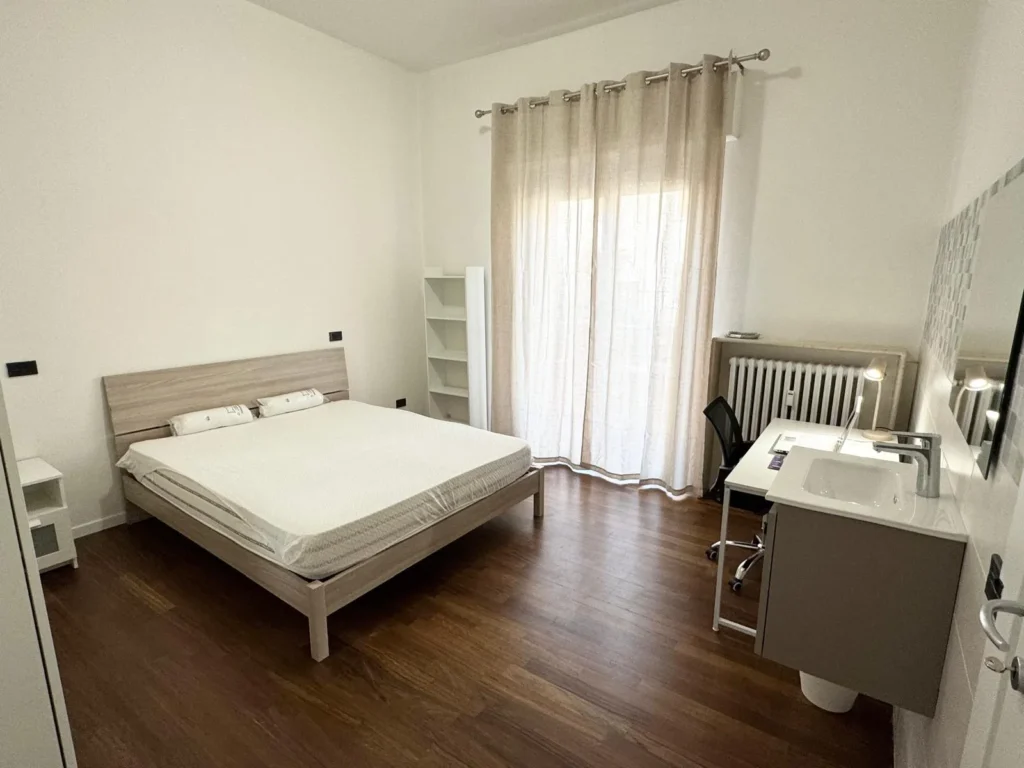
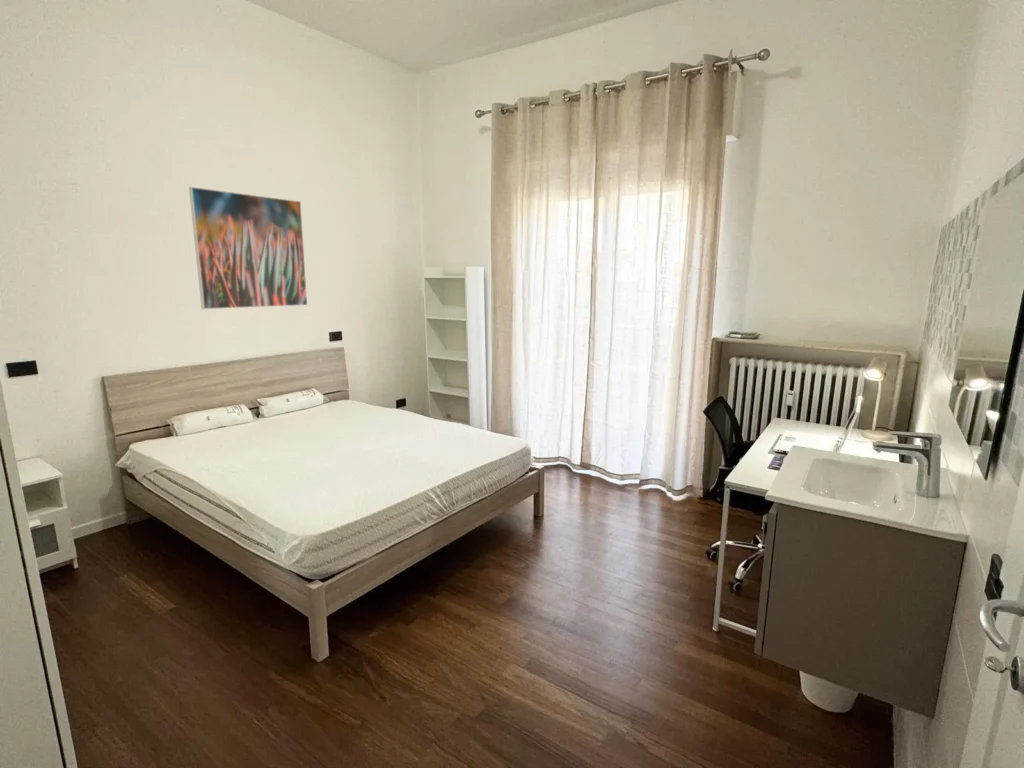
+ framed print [188,186,308,310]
